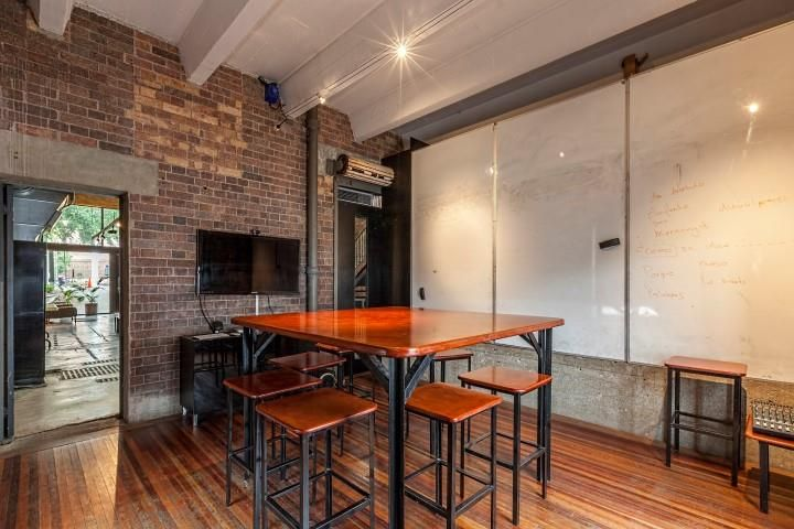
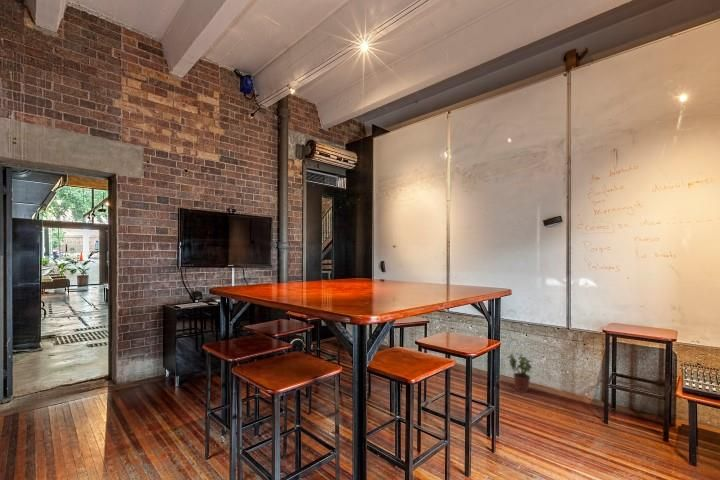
+ potted plant [506,352,533,394]
